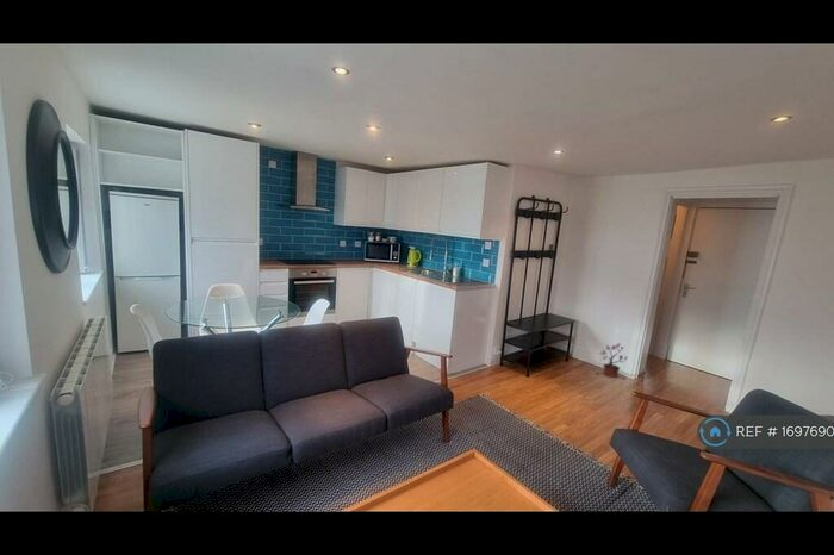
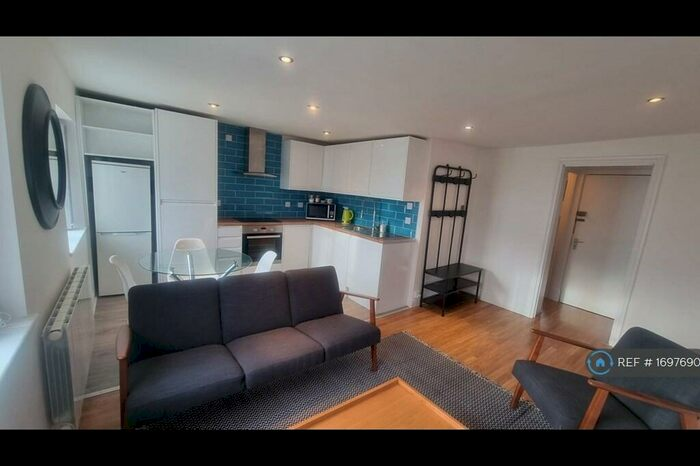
- potted plant [595,342,629,380]
